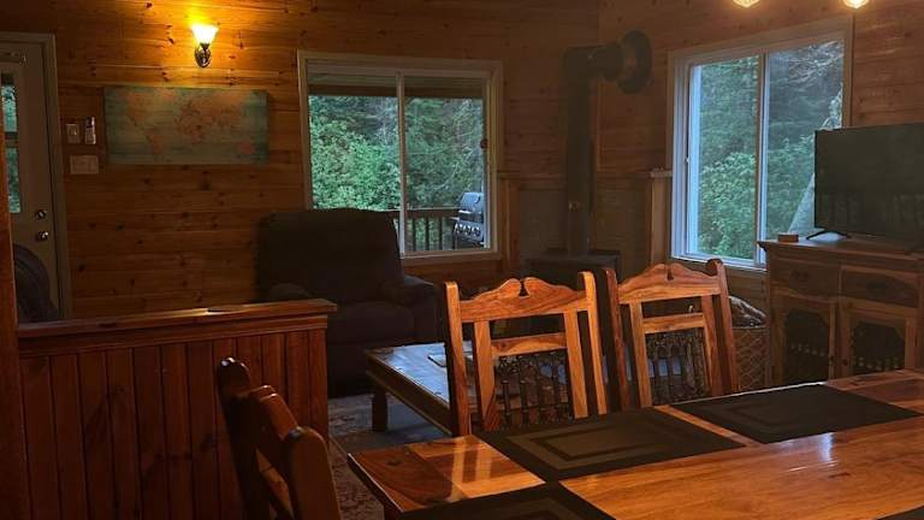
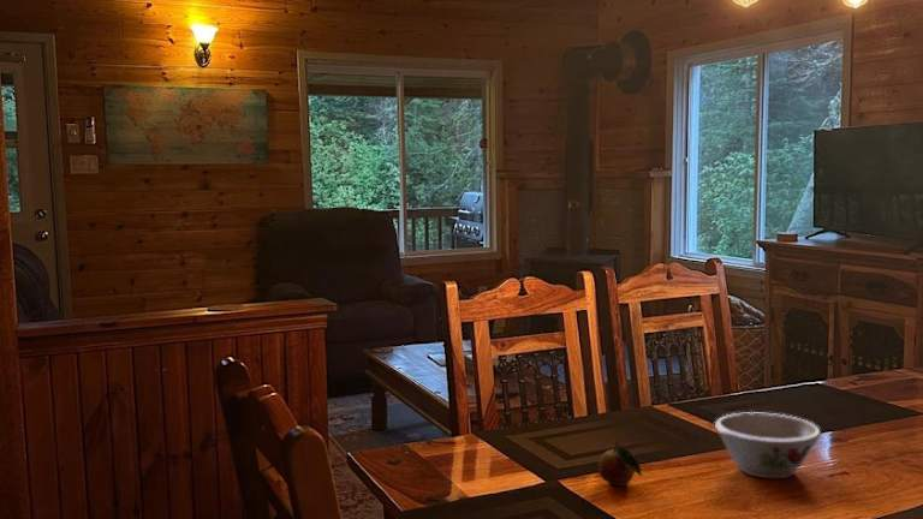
+ bowl [714,411,822,479]
+ fruit [597,436,644,487]
